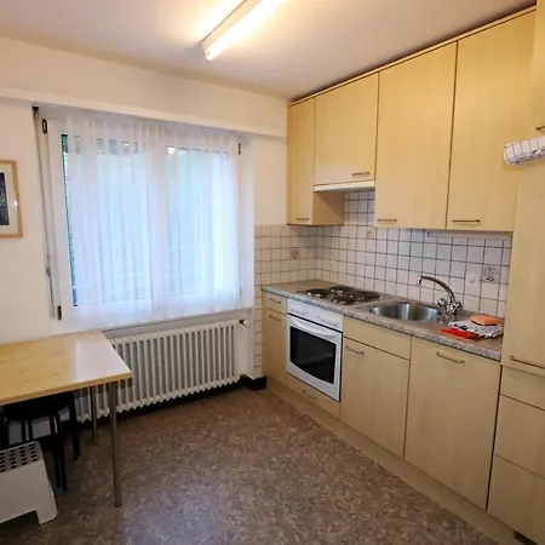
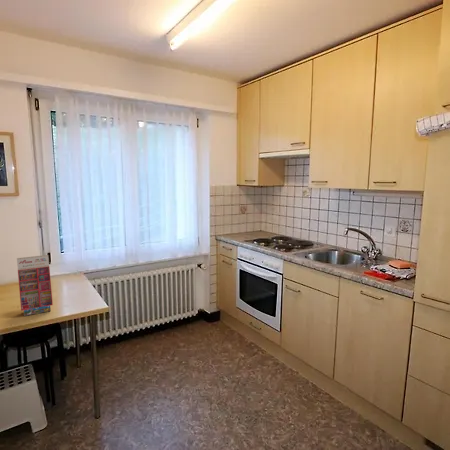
+ gift box [16,254,54,317]
